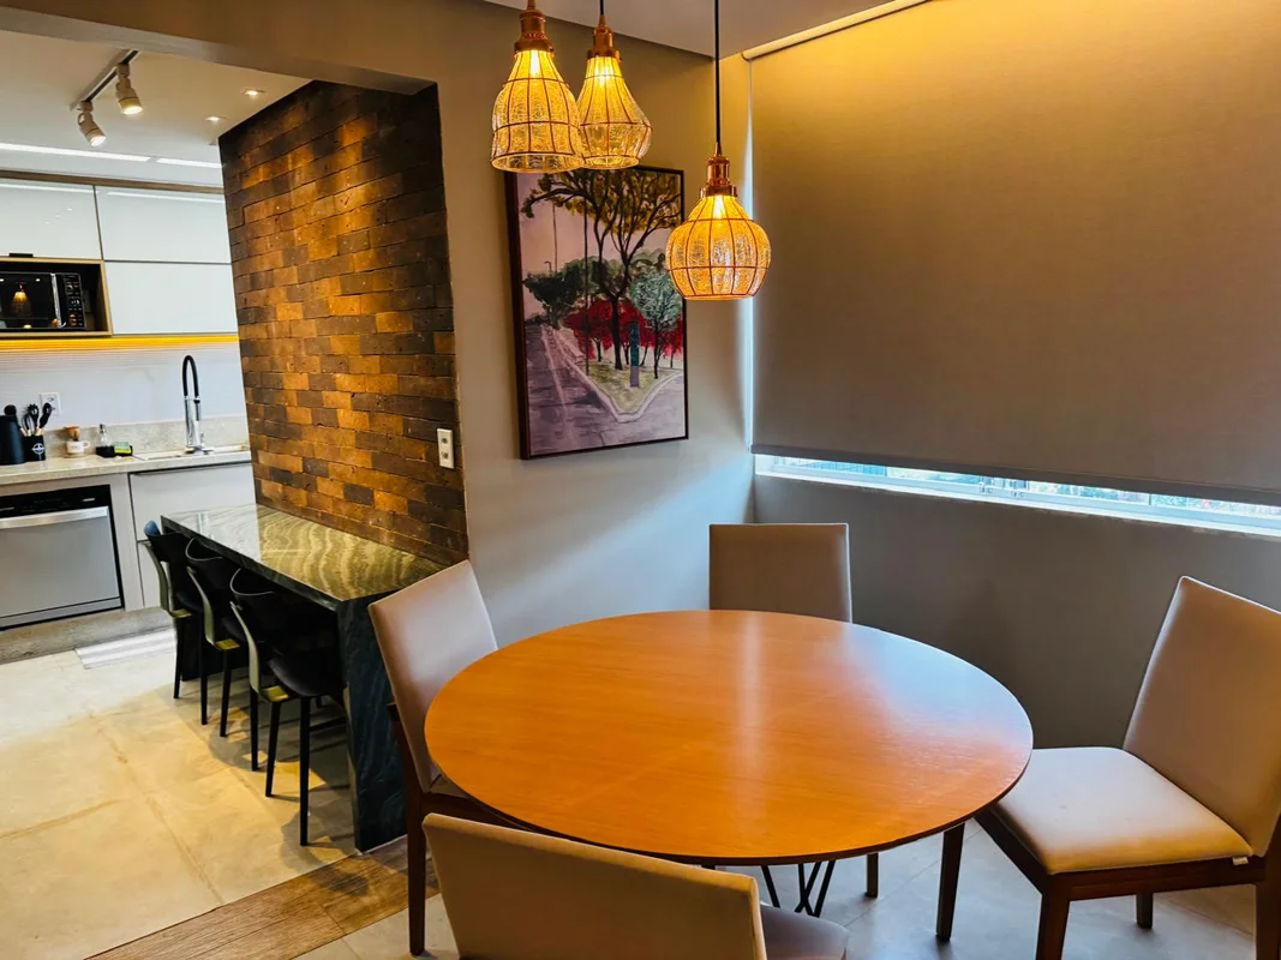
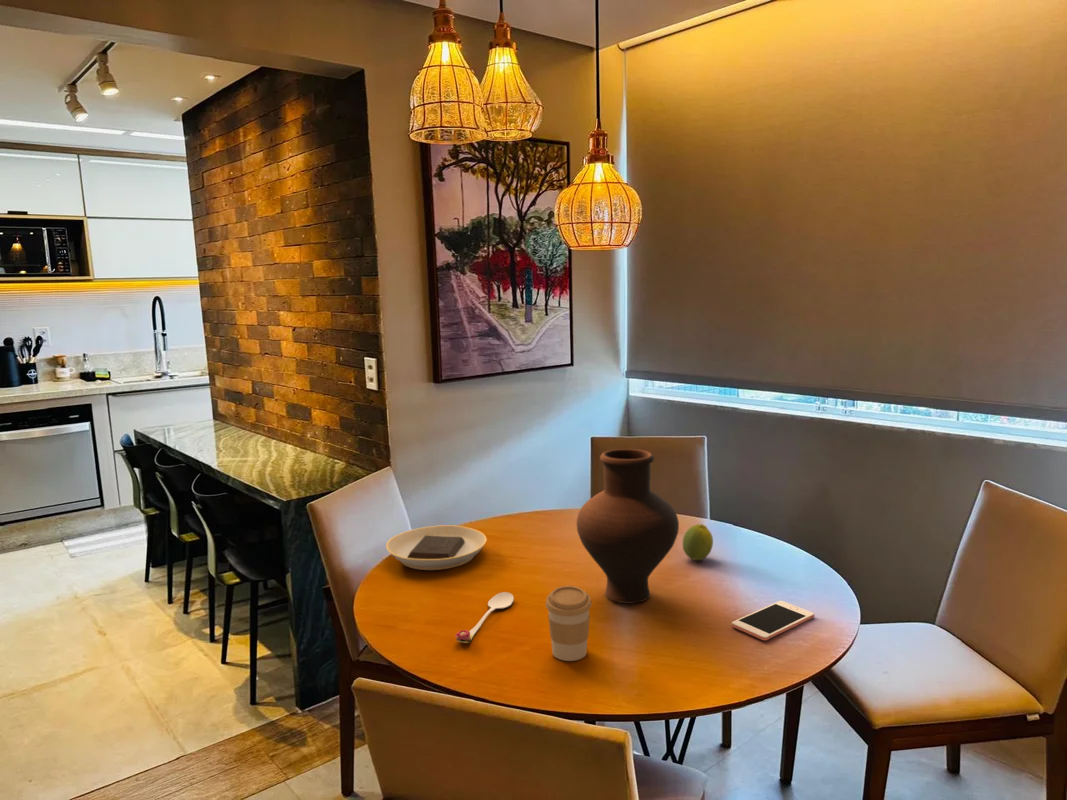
+ spoon [454,591,515,644]
+ cell phone [731,600,815,642]
+ vase [576,448,680,604]
+ coffee cup [545,585,593,662]
+ plate [385,524,488,571]
+ fruit [682,523,714,561]
